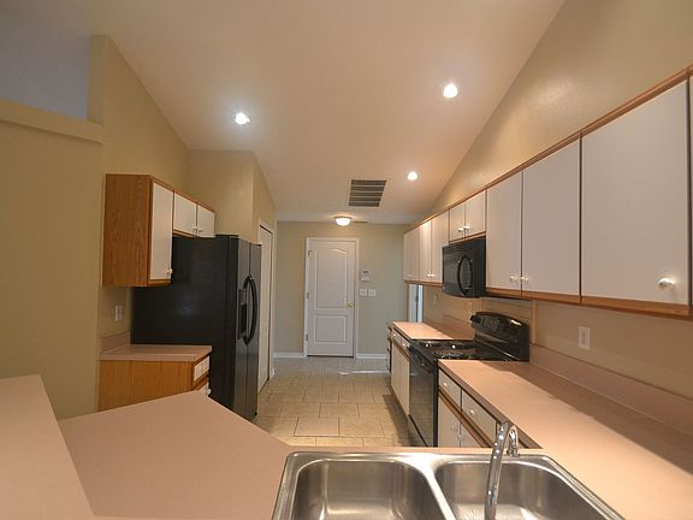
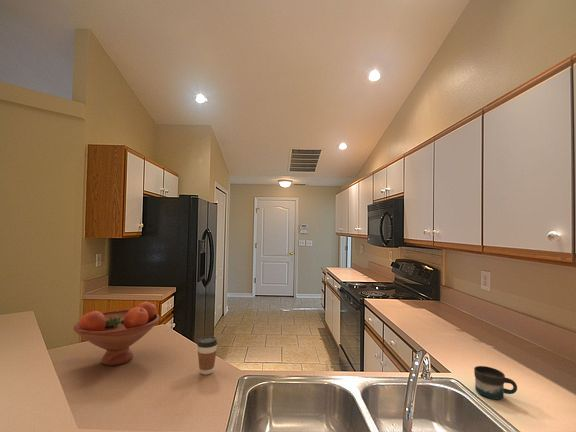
+ coffee cup [196,336,218,376]
+ fruit bowl [72,301,161,366]
+ mug [473,365,518,400]
